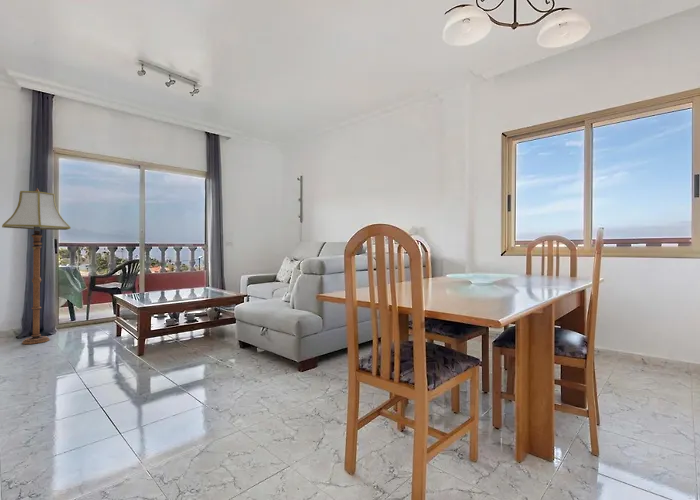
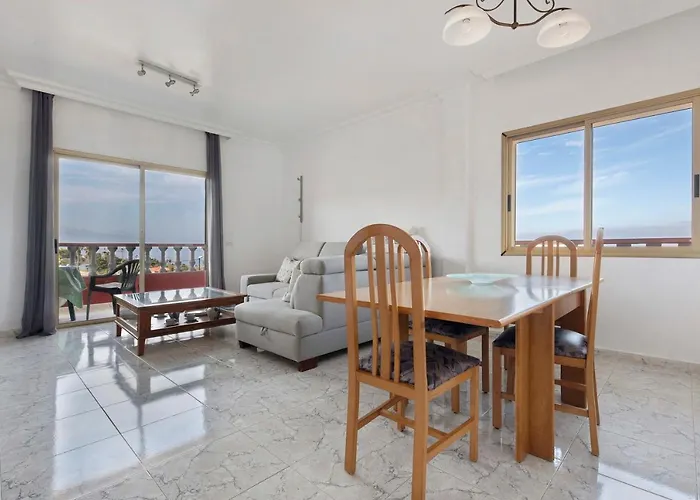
- floor lamp [1,187,72,345]
